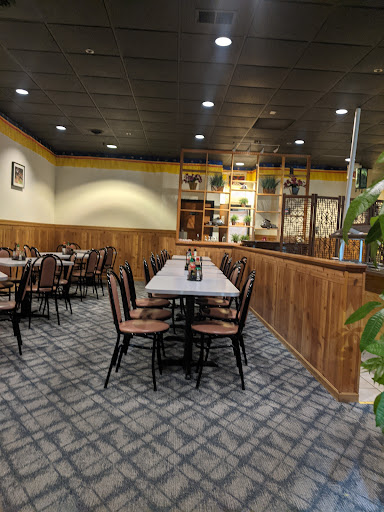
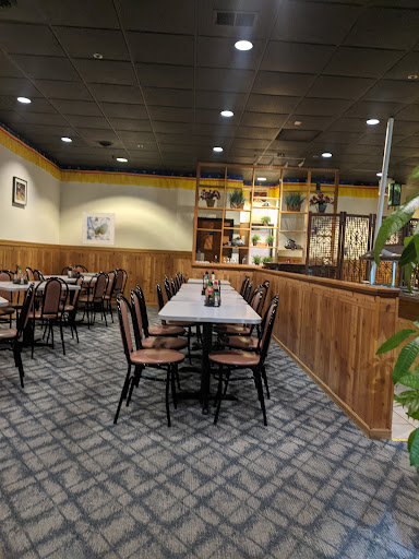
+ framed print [81,211,116,247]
